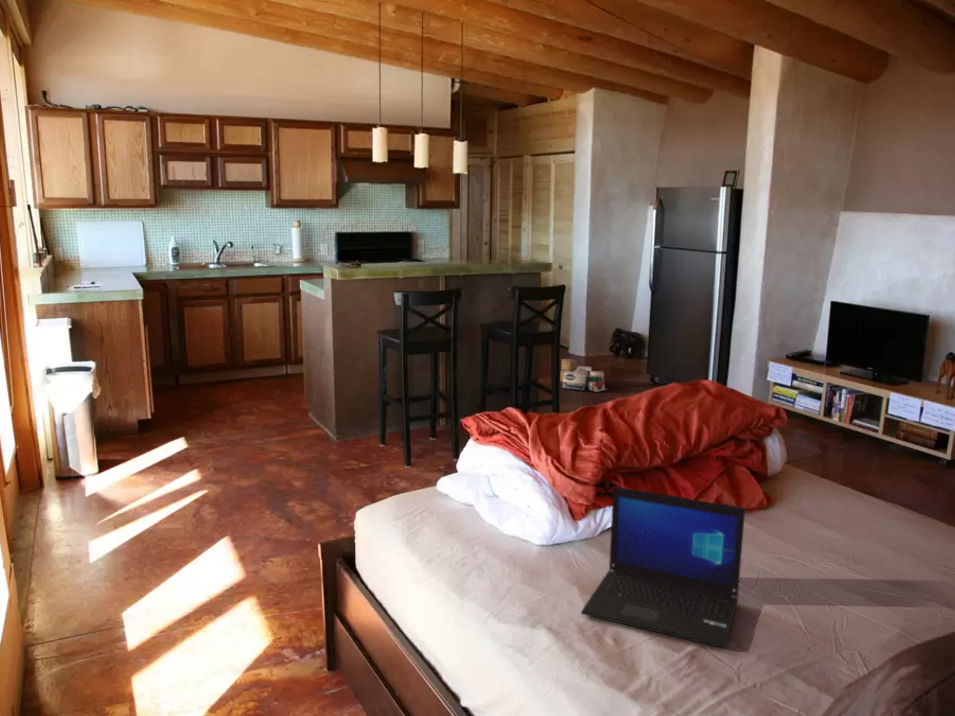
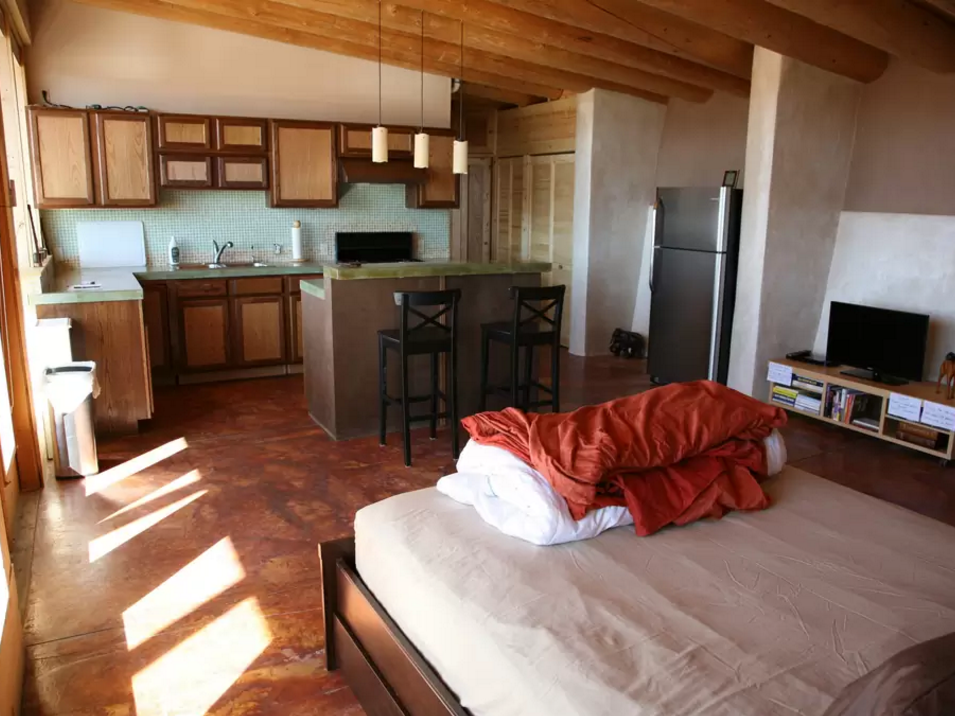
- cardboard box [560,358,607,392]
- laptop [580,485,746,649]
